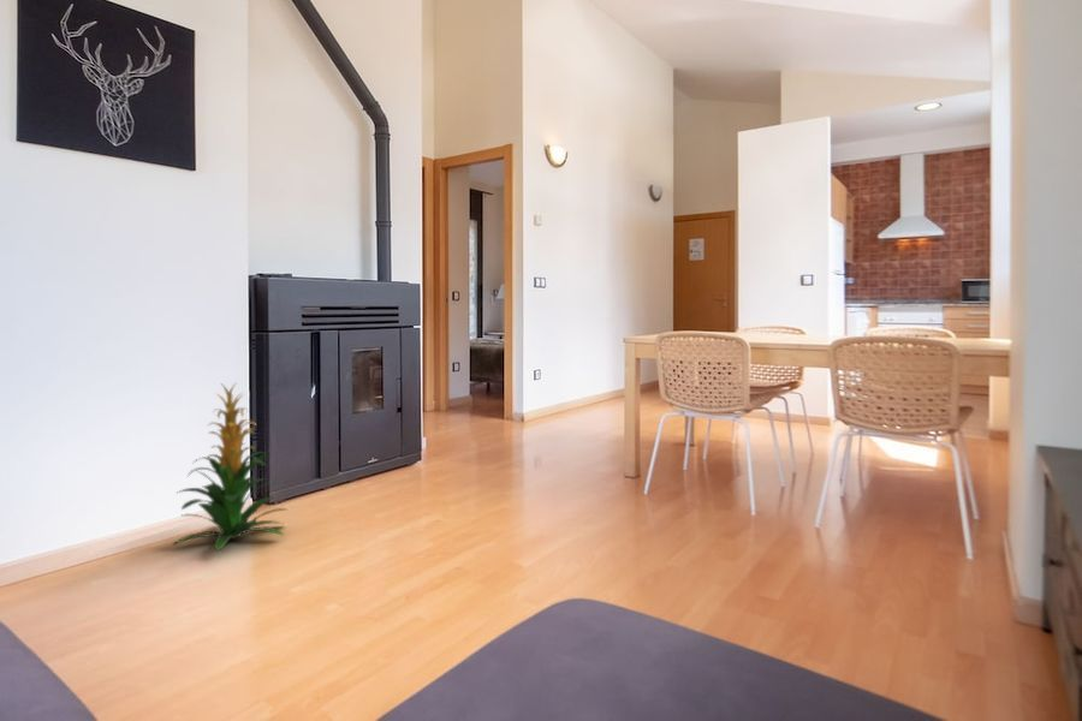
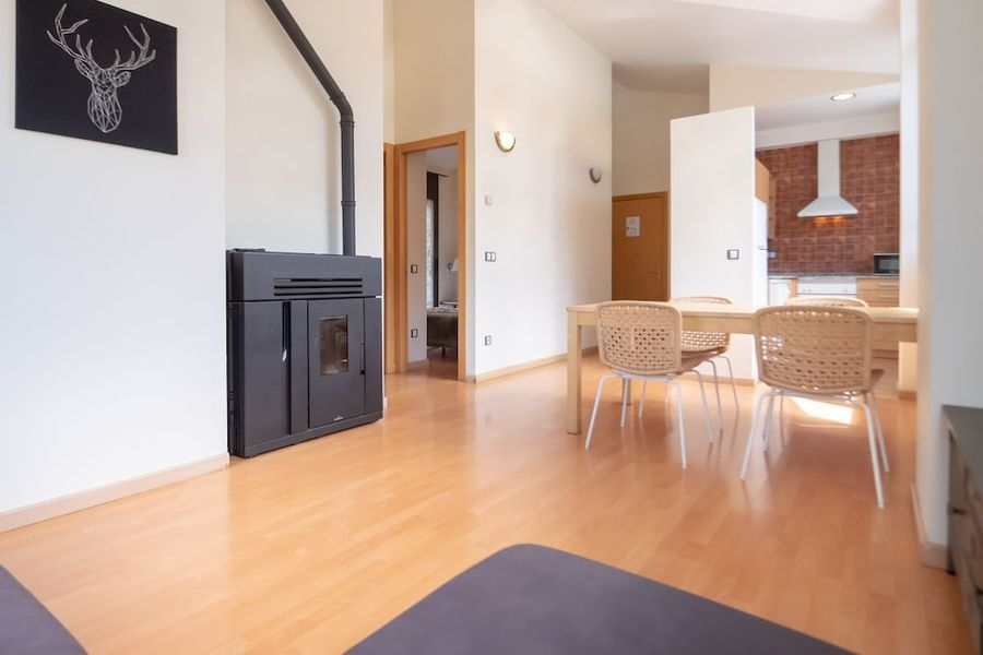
- indoor plant [171,382,287,552]
